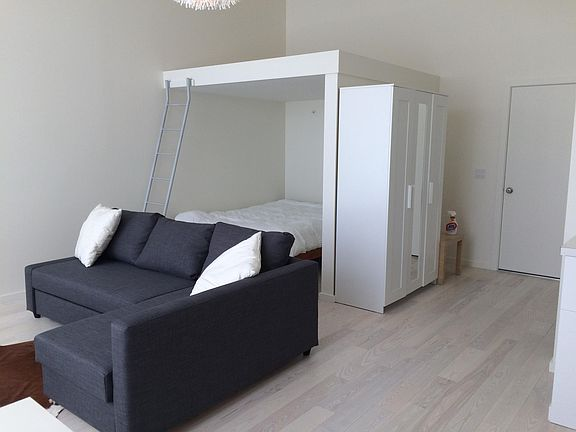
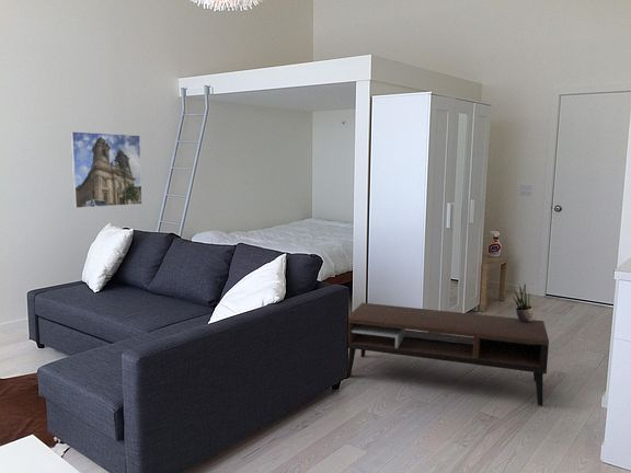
+ coffee table [347,302,550,406]
+ potted plant [513,282,535,322]
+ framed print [69,130,144,209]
